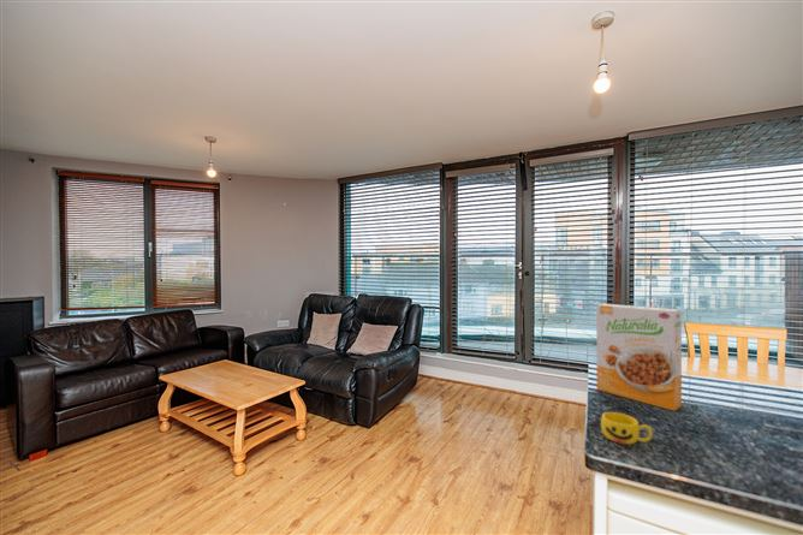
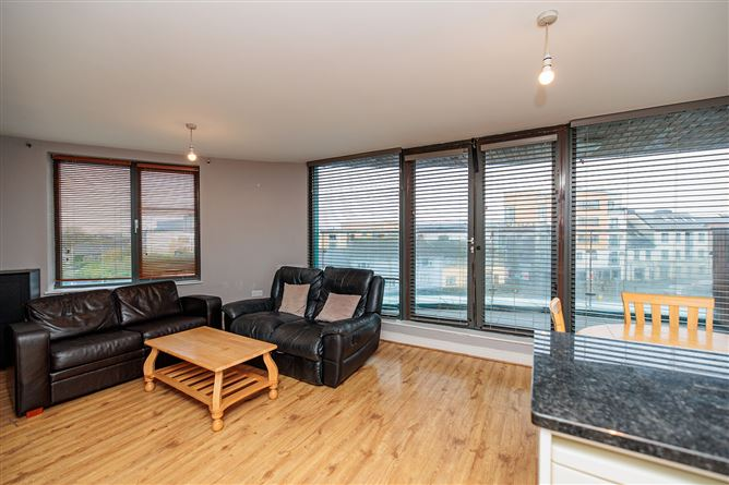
- cup [600,411,654,446]
- cereal box [595,303,683,412]
